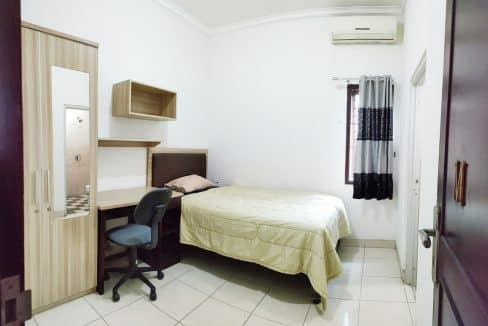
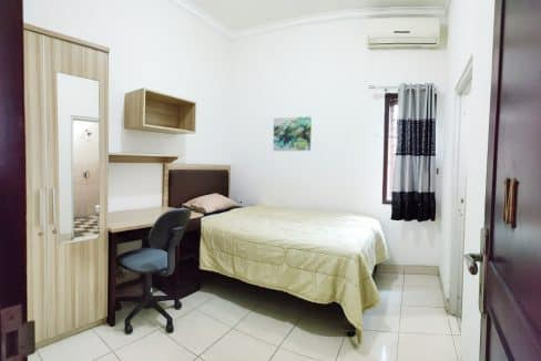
+ wall art [272,115,313,152]
